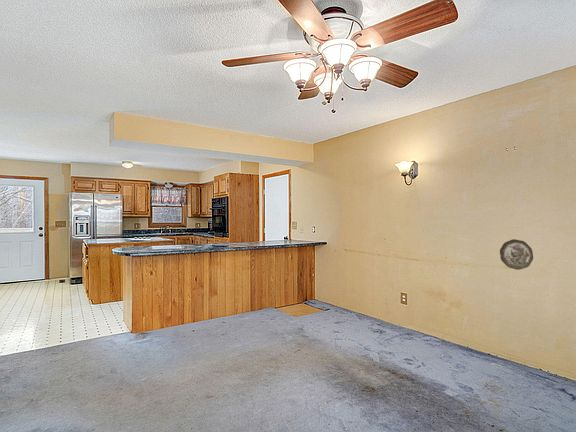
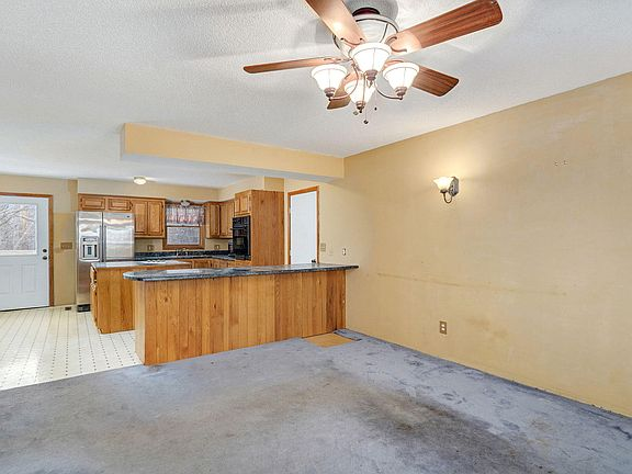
- decorative plate [499,238,534,271]
